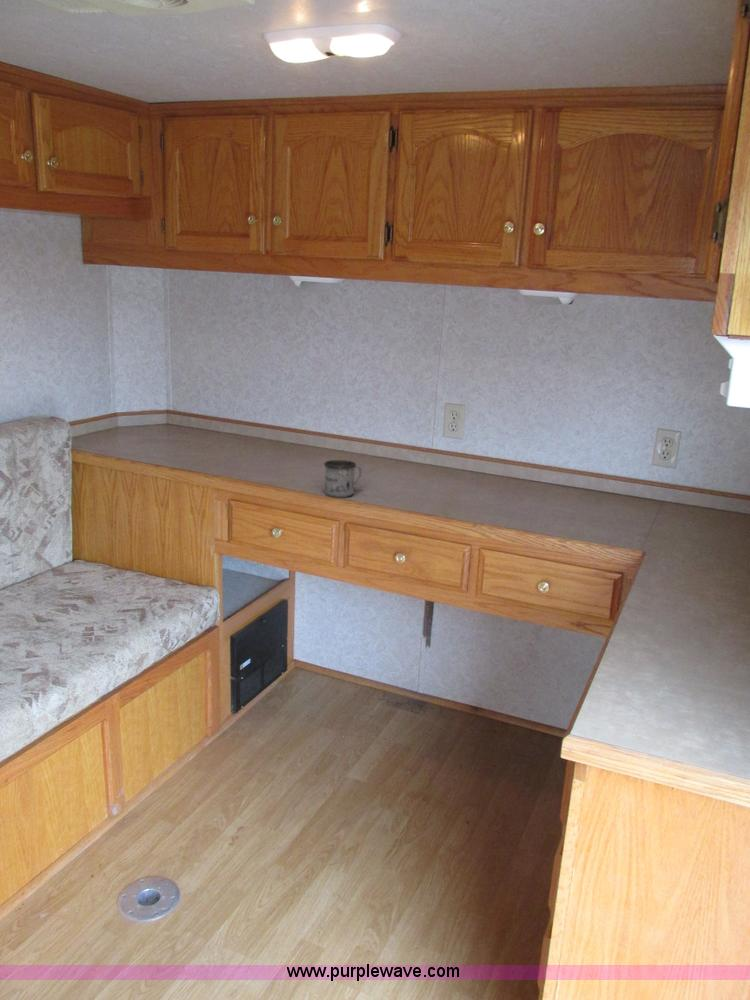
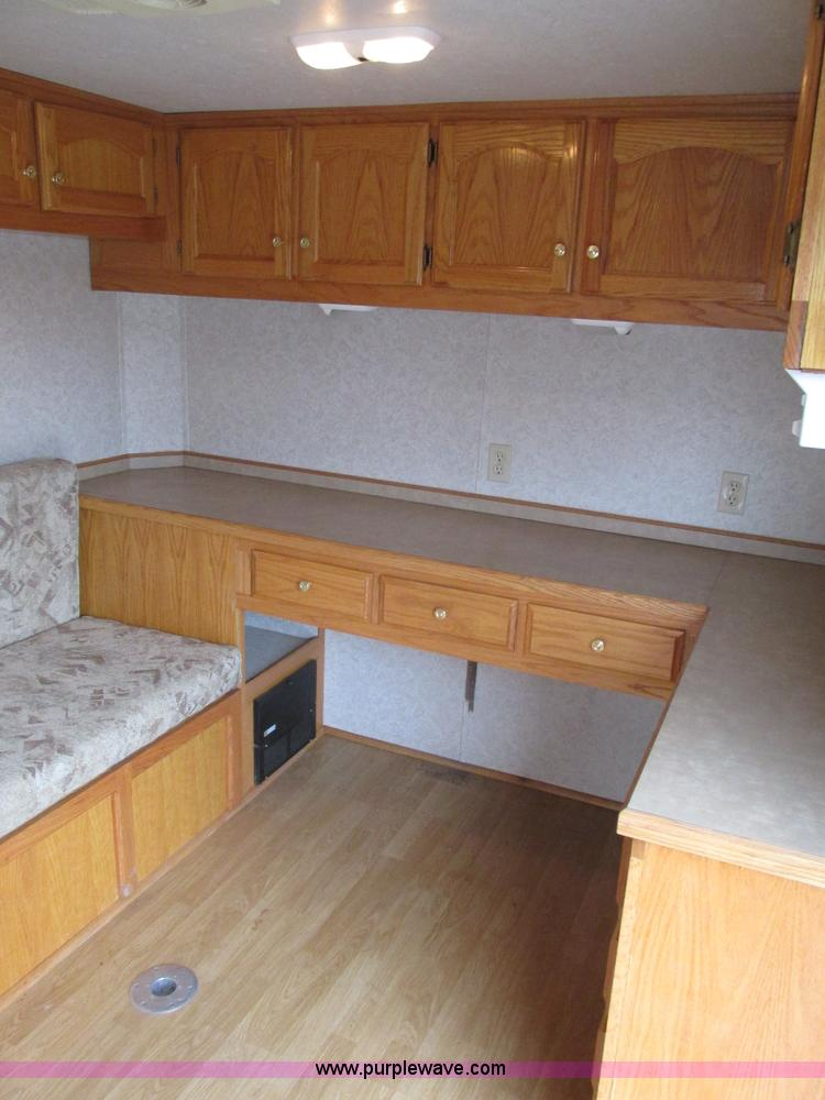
- mug [323,459,363,498]
